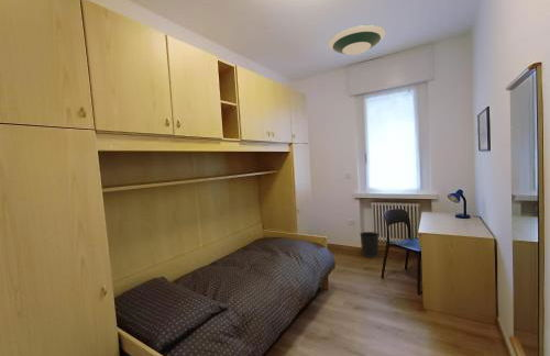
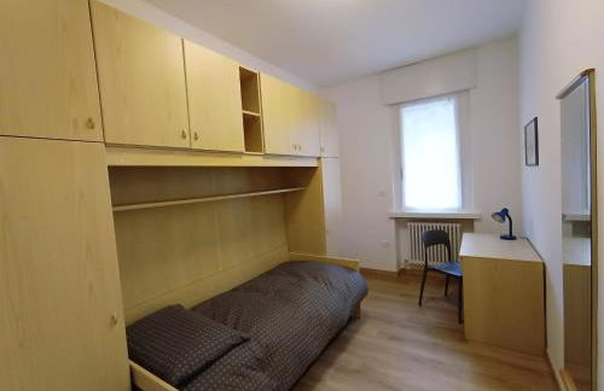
- wastebasket [359,231,381,258]
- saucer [328,24,386,56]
